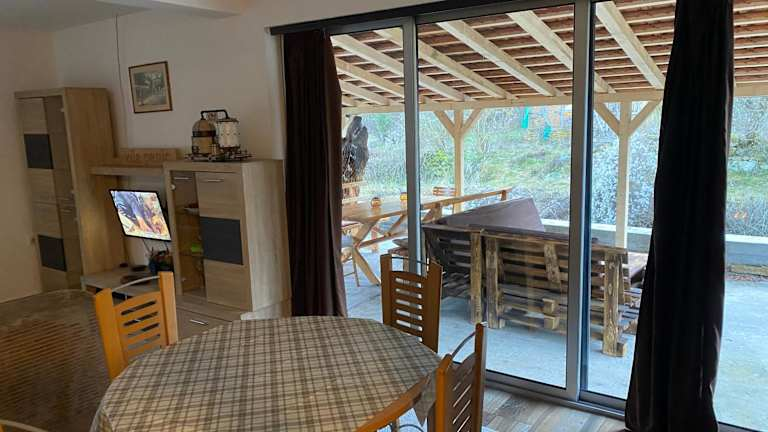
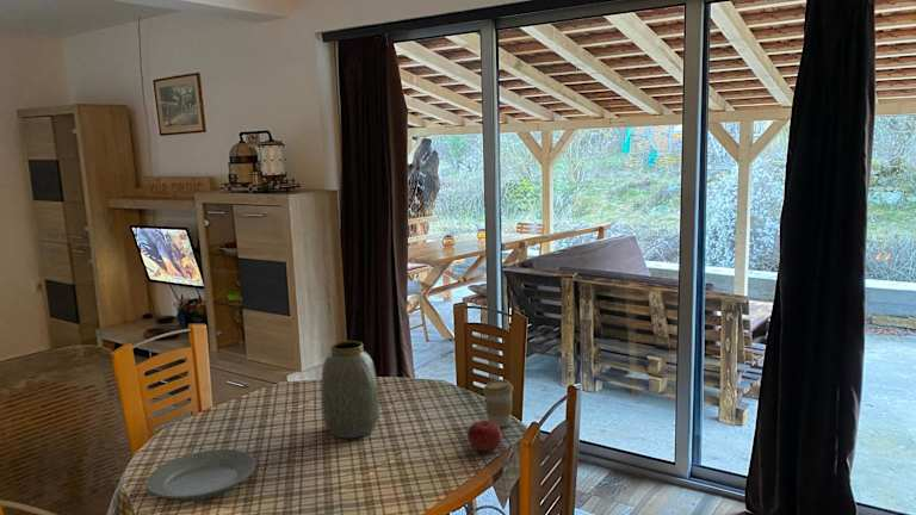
+ plate [144,448,256,502]
+ vase [321,340,380,439]
+ fruit [466,420,502,452]
+ coffee cup [482,379,514,428]
